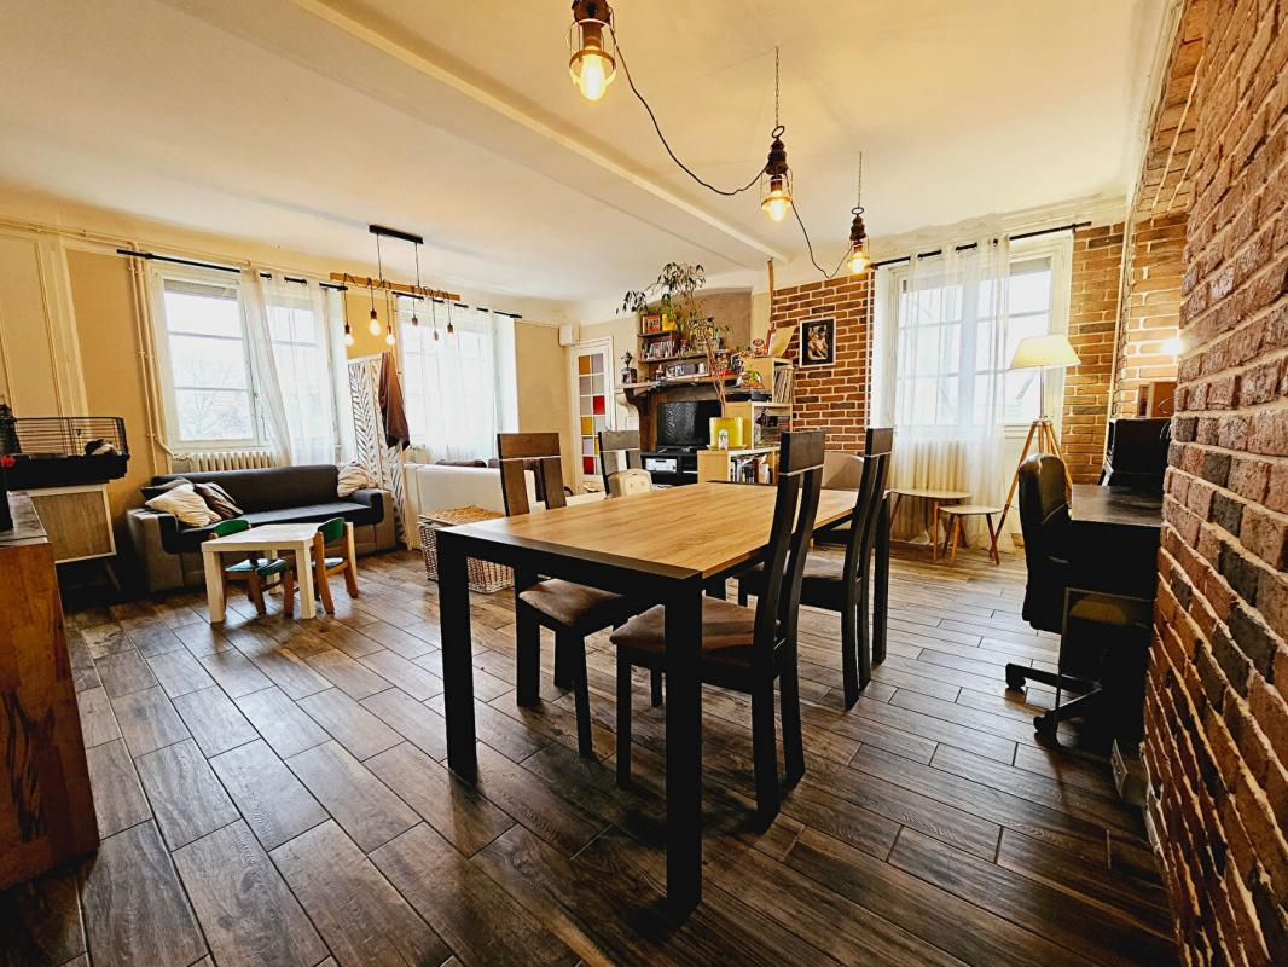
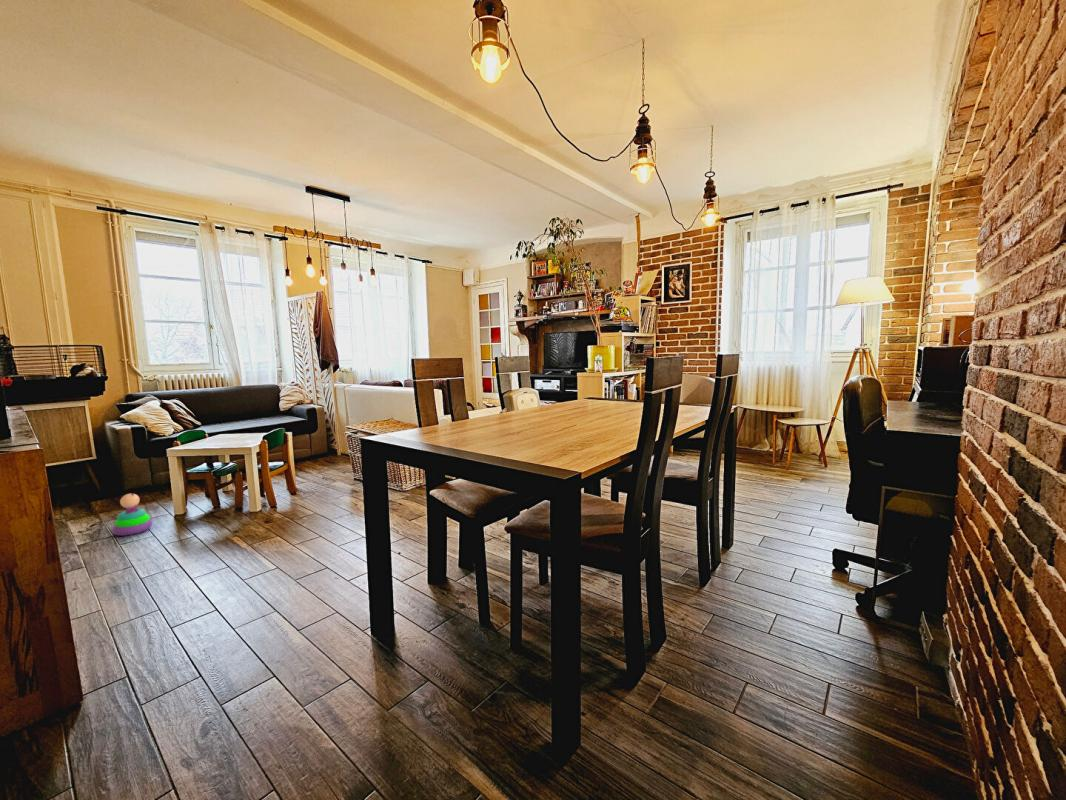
+ stacking toy [111,492,153,537]
